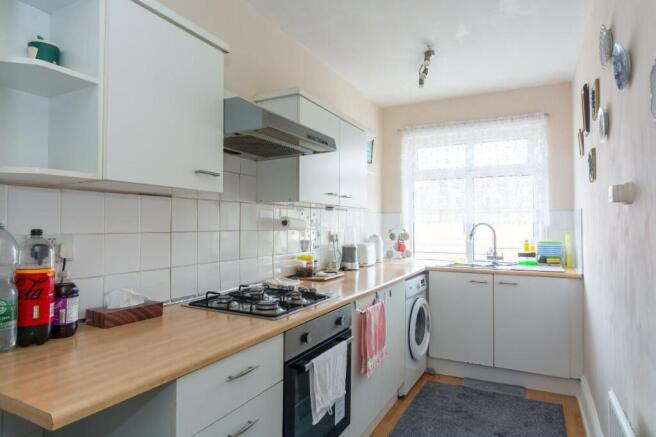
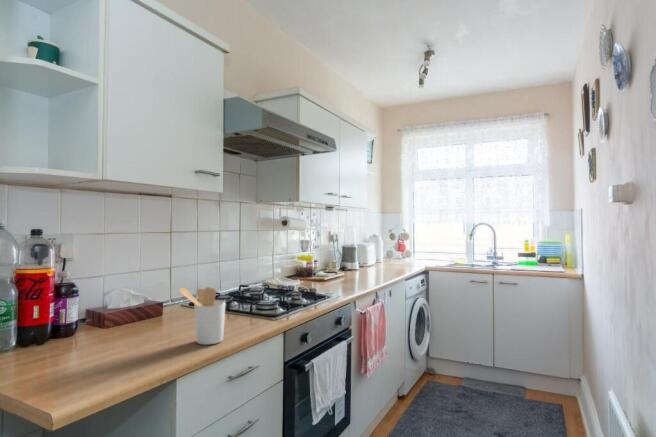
+ utensil holder [177,286,227,346]
